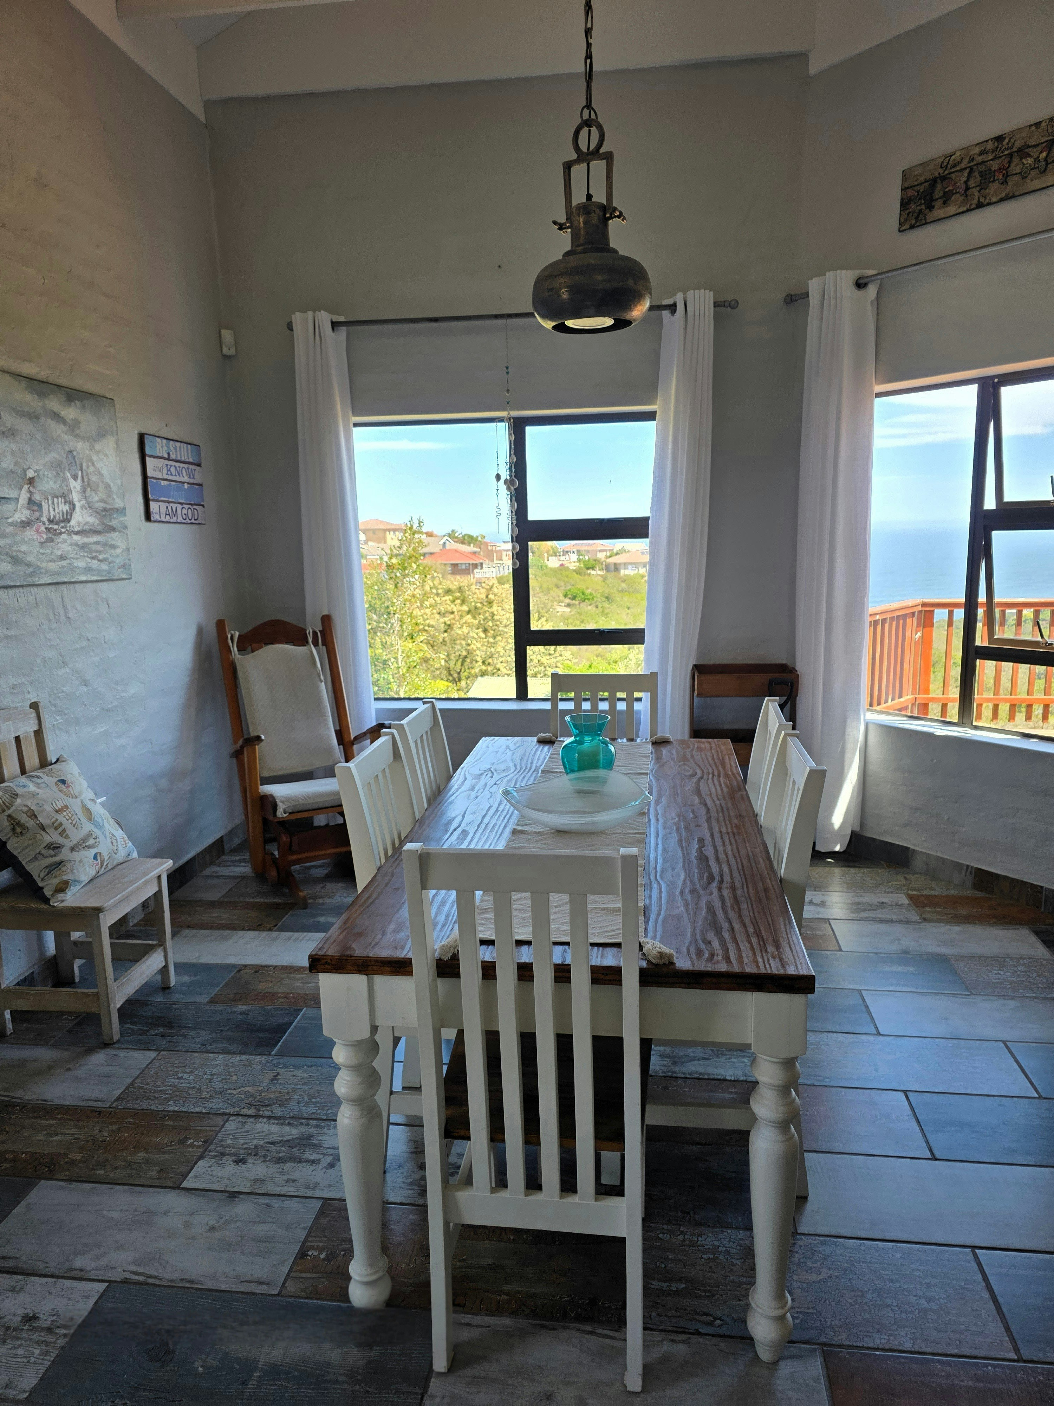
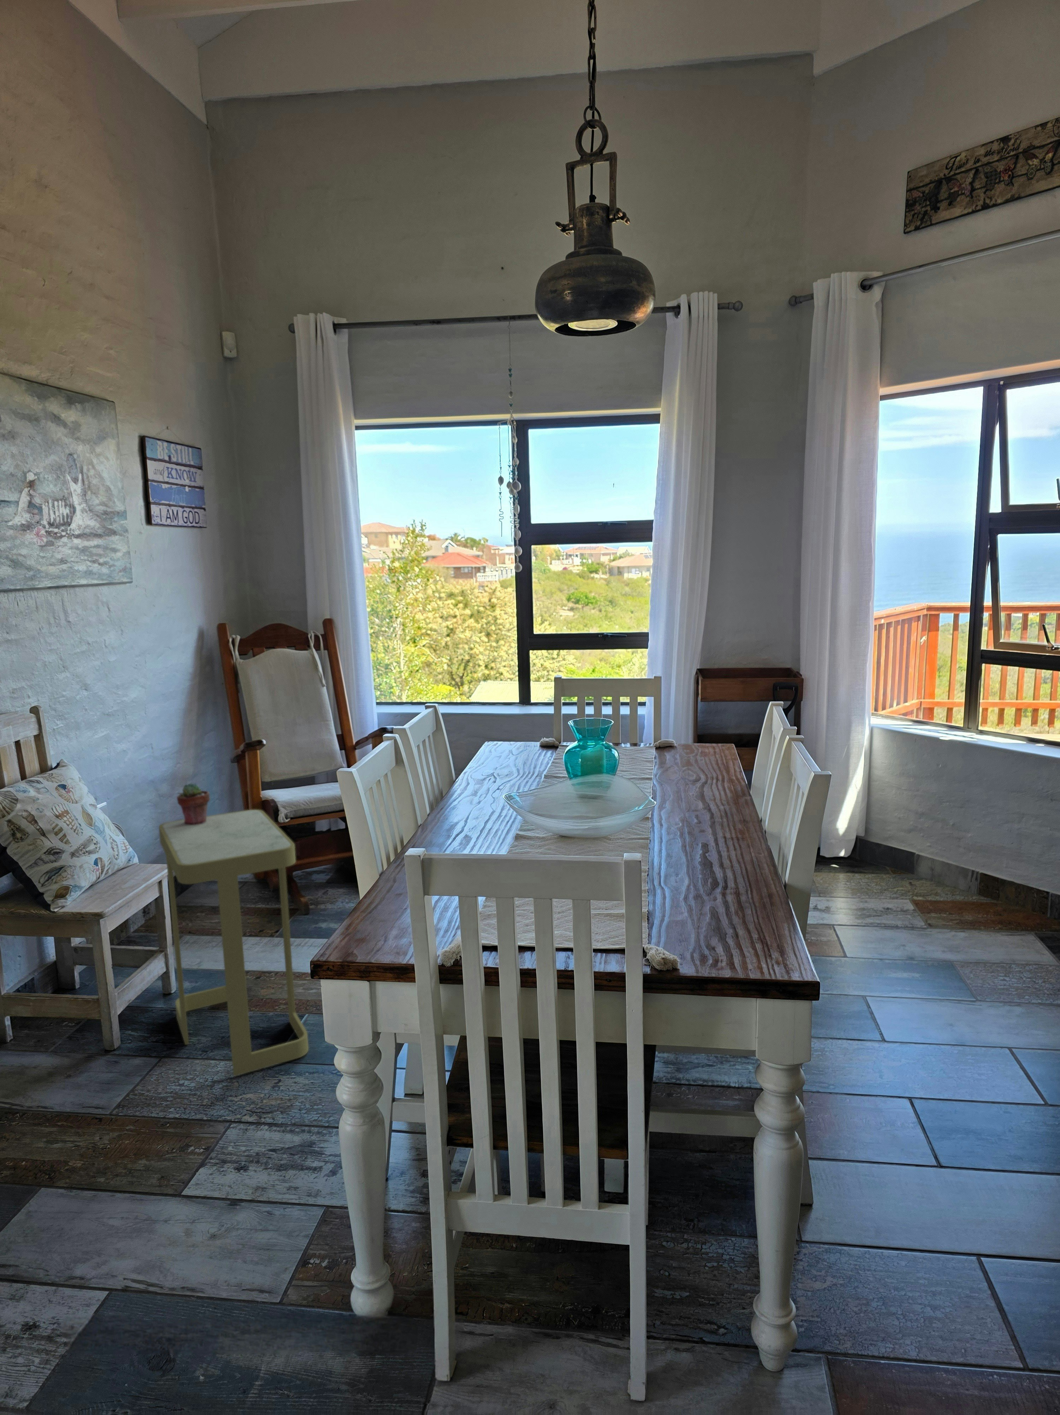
+ potted succulent [177,782,210,824]
+ side table [158,809,308,1076]
